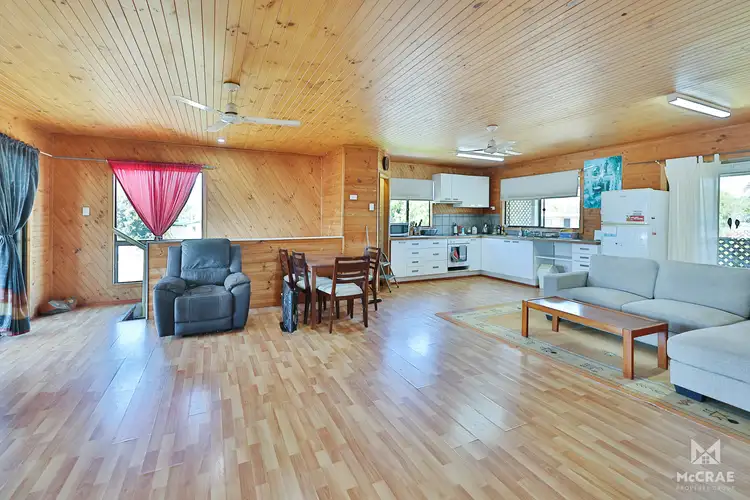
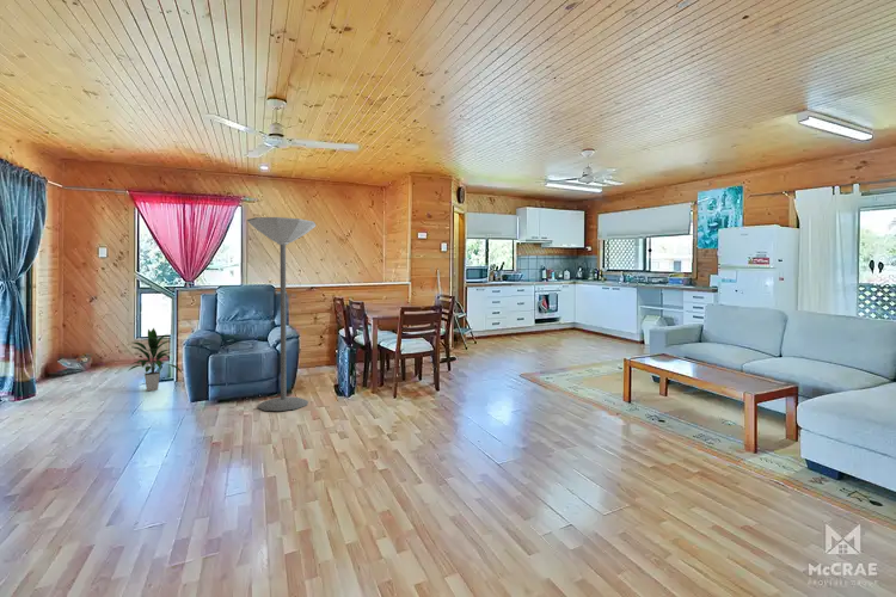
+ floor lamp [246,216,317,412]
+ indoor plant [127,327,184,392]
